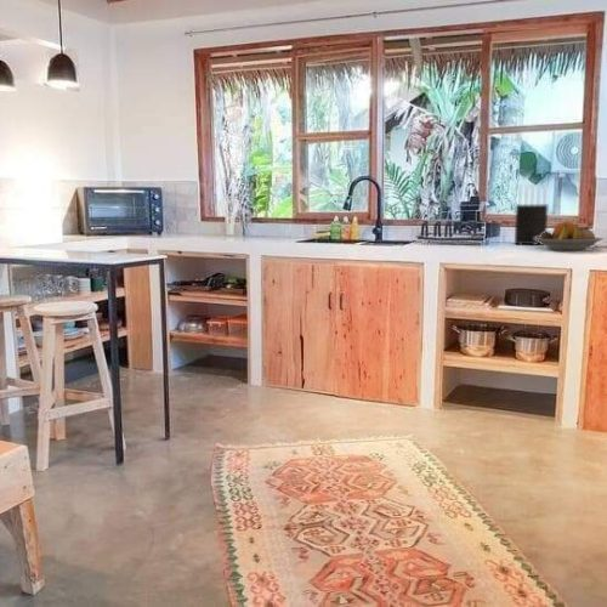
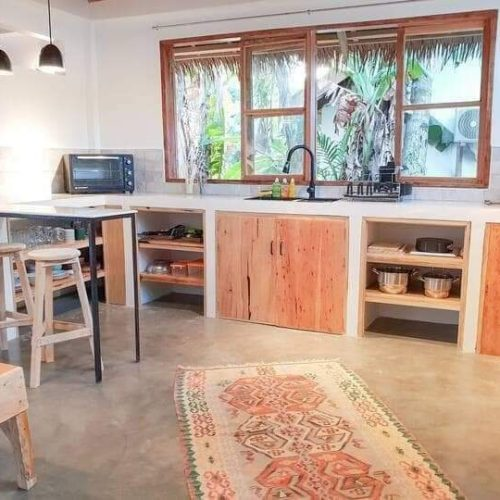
- fruit bowl [534,221,605,251]
- knife block [514,183,549,245]
